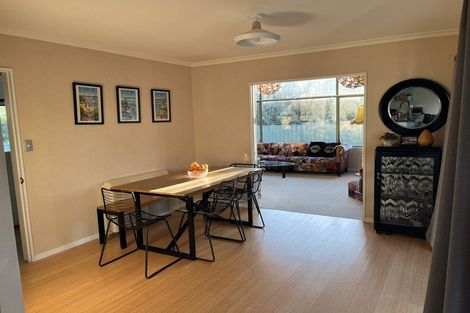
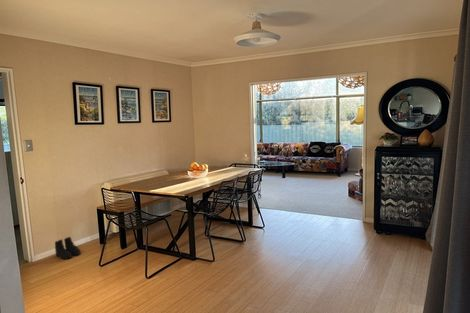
+ boots [54,236,82,260]
